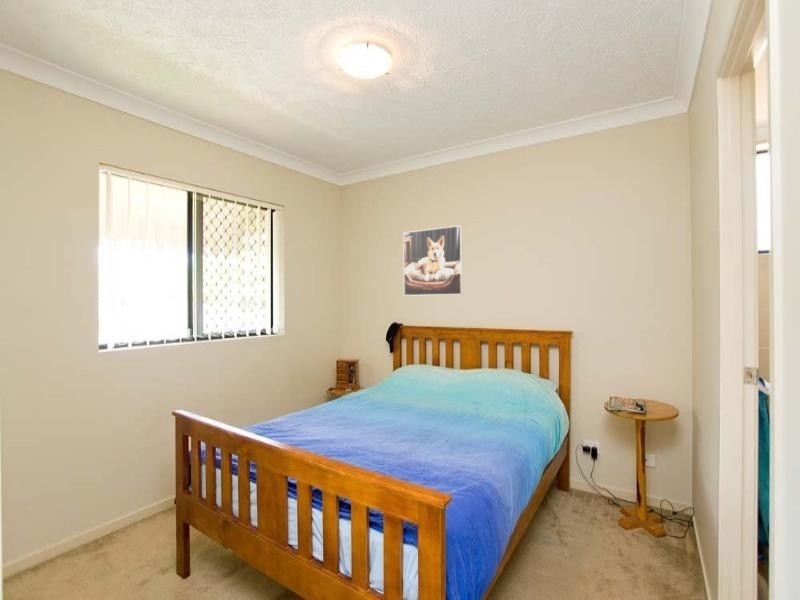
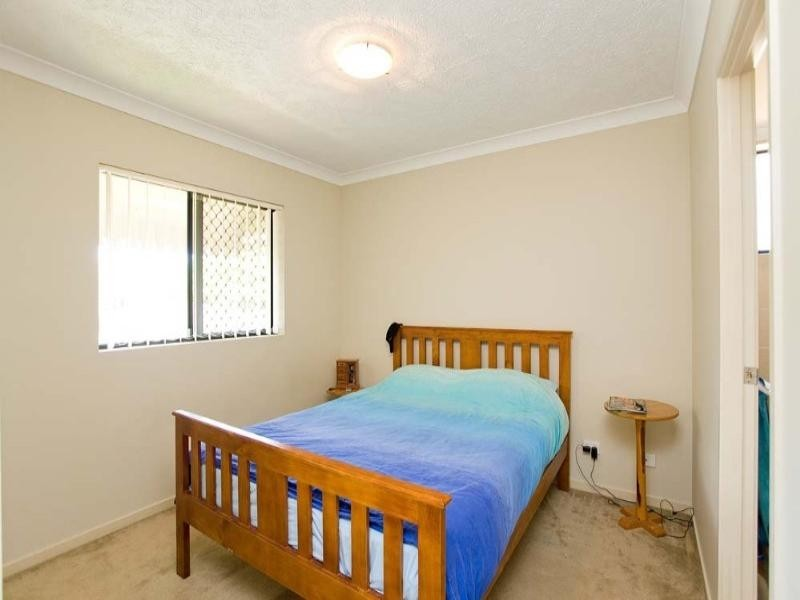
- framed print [402,224,464,297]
